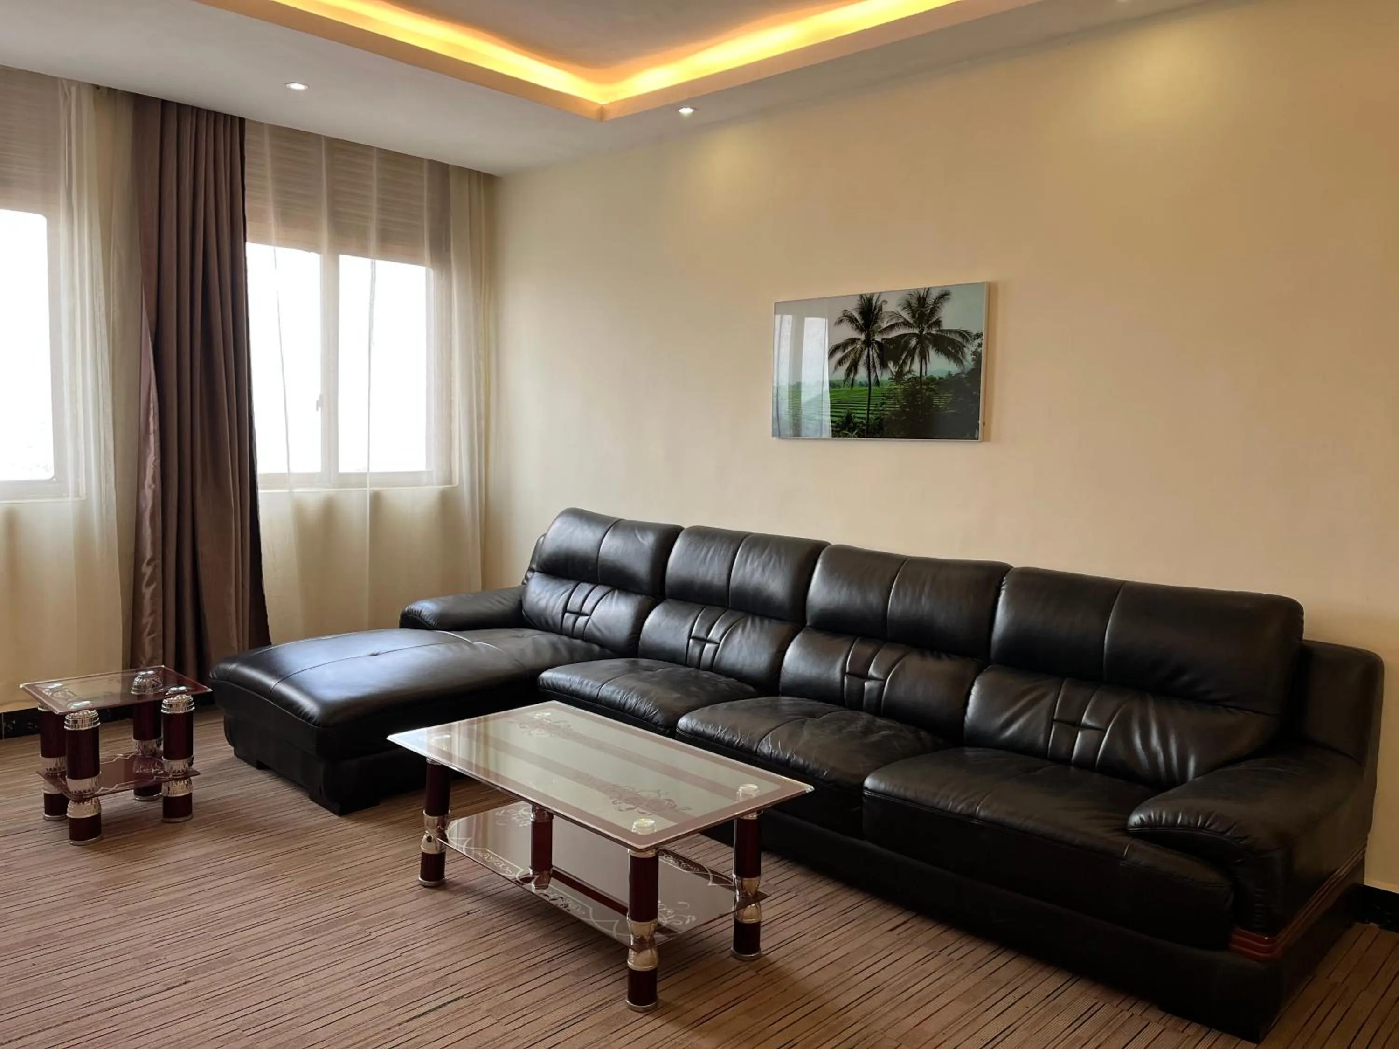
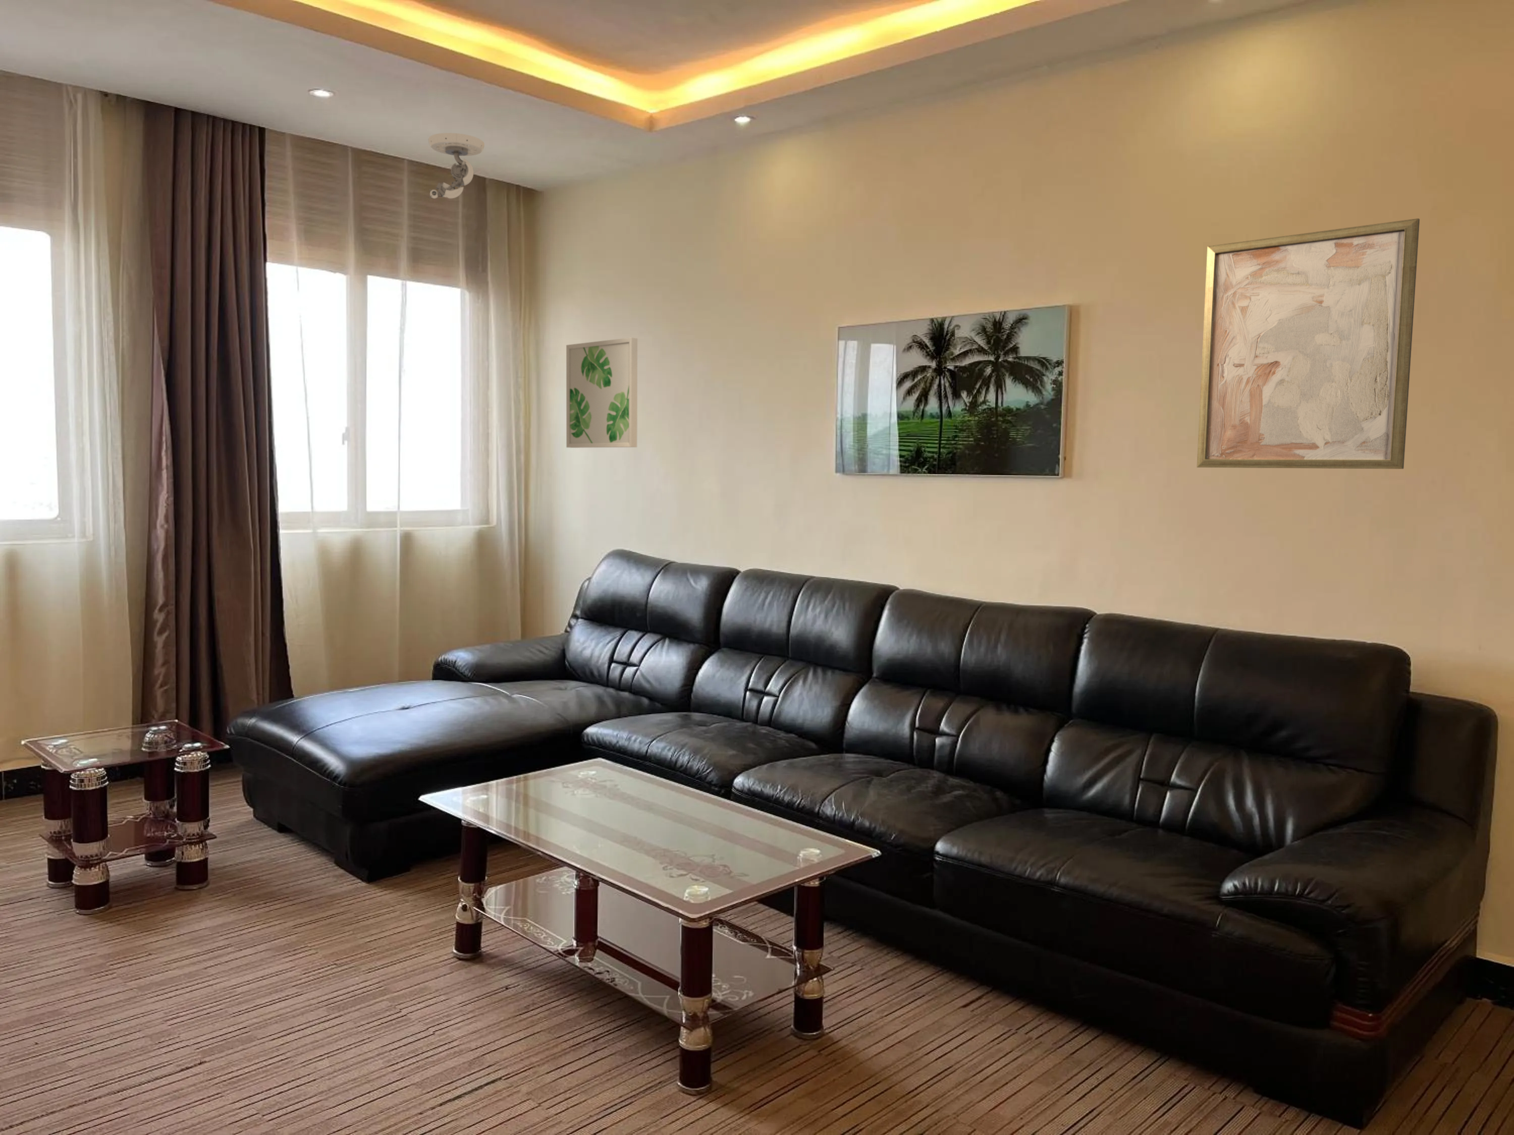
+ wall art [566,337,638,448]
+ security camera [428,132,485,199]
+ wall art [1196,218,1420,470]
